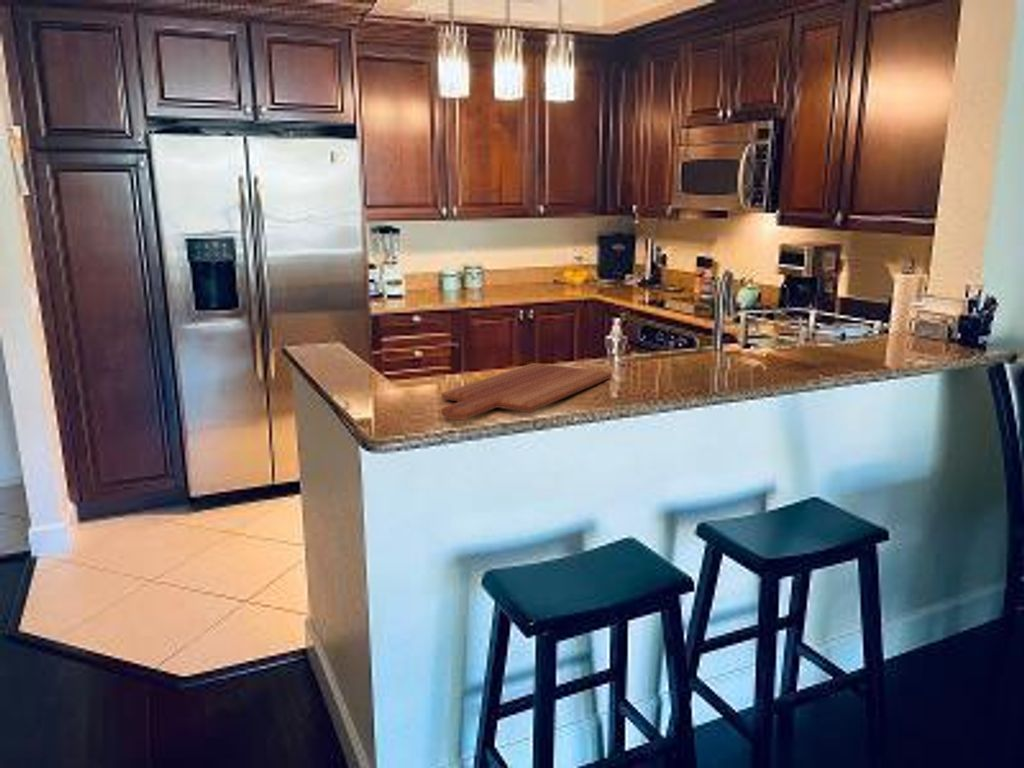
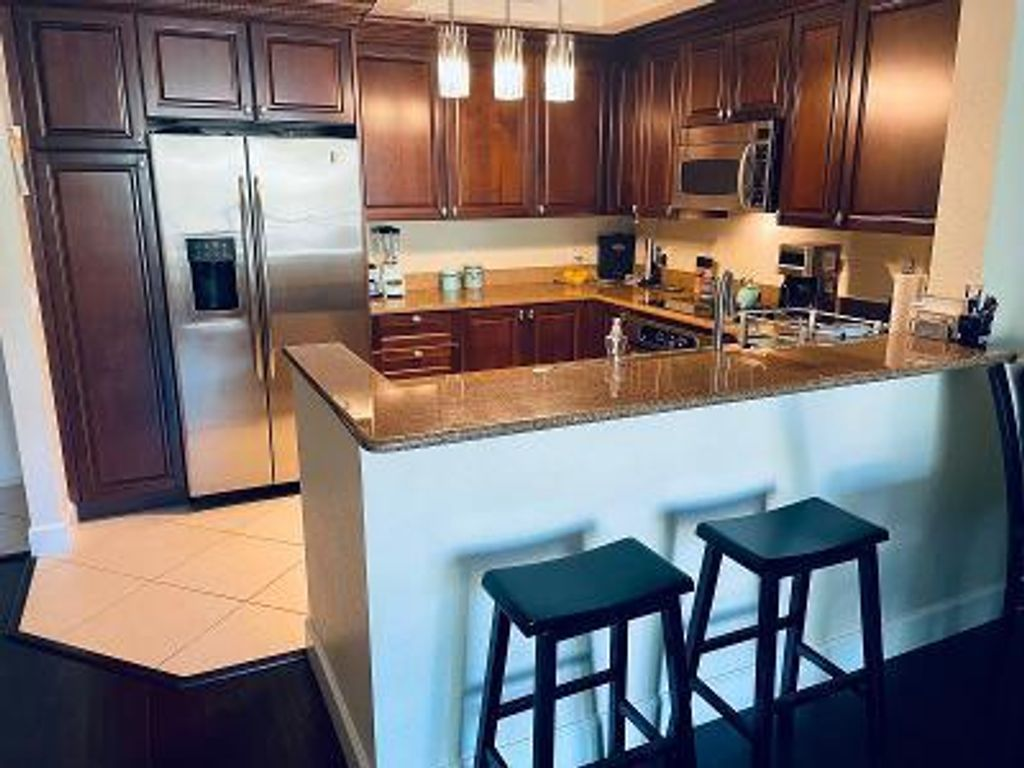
- cutting board [440,362,613,421]
